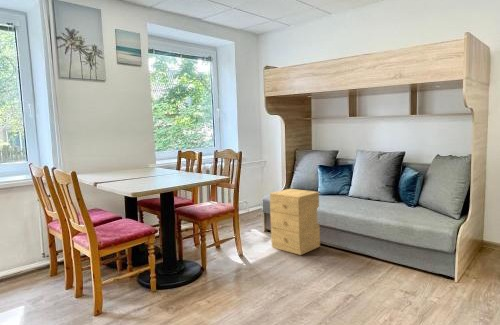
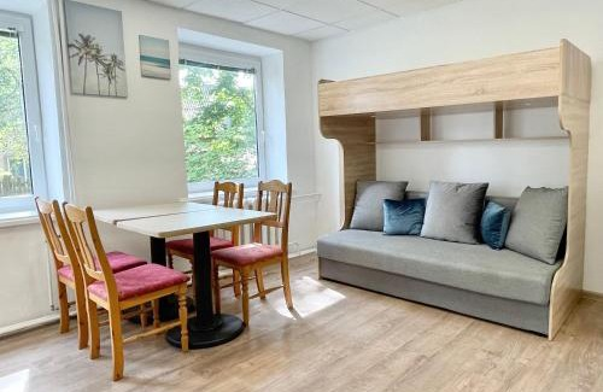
- nightstand [269,188,321,256]
